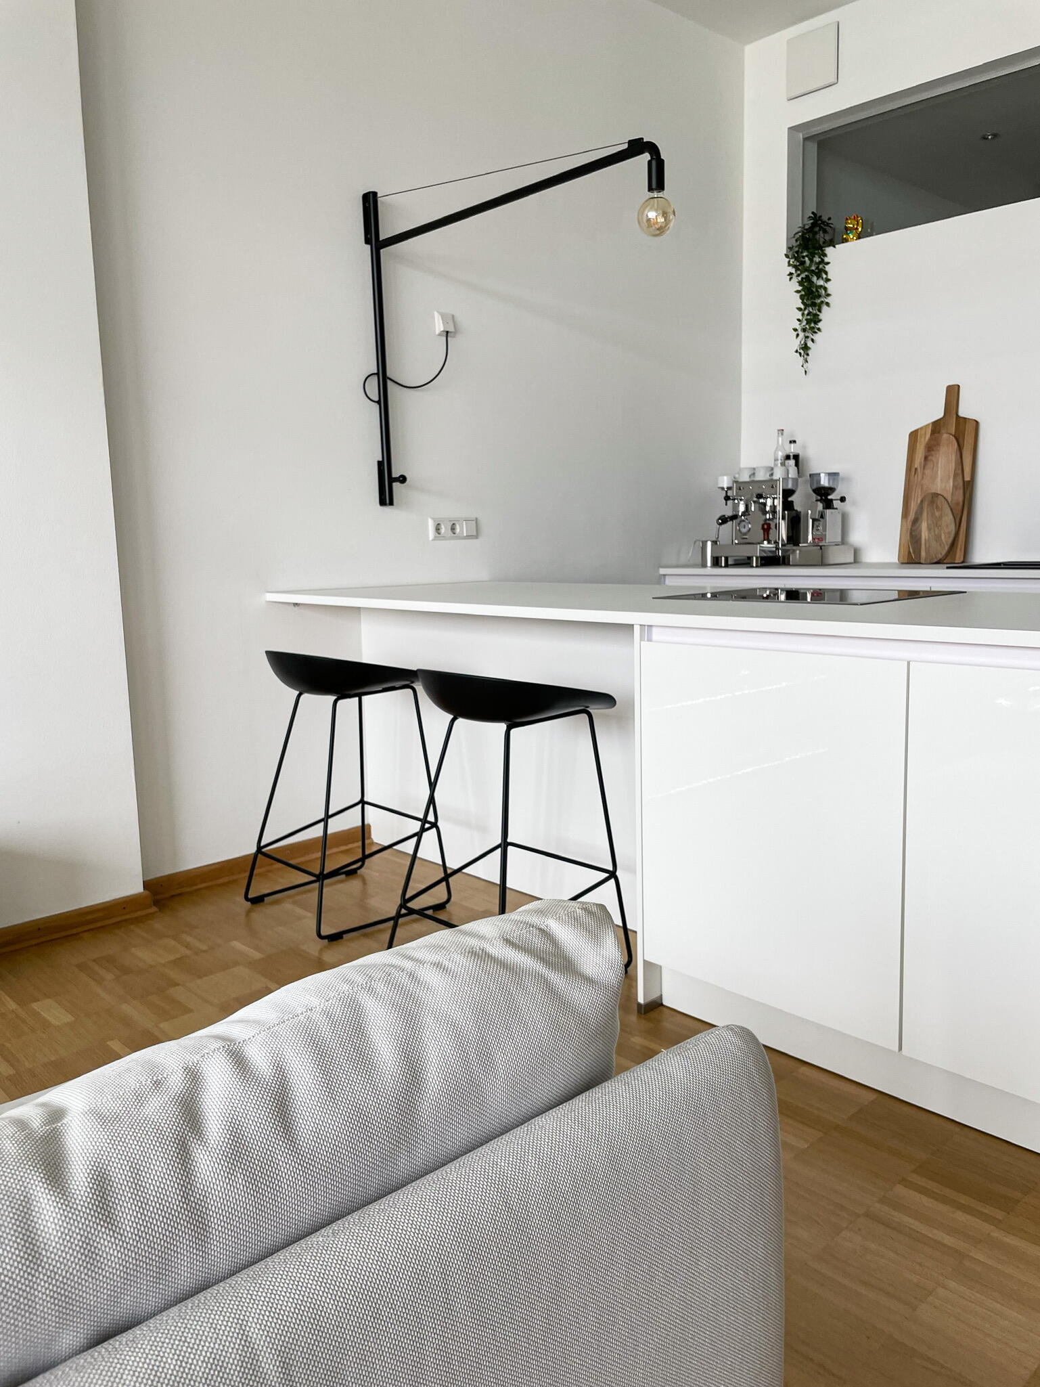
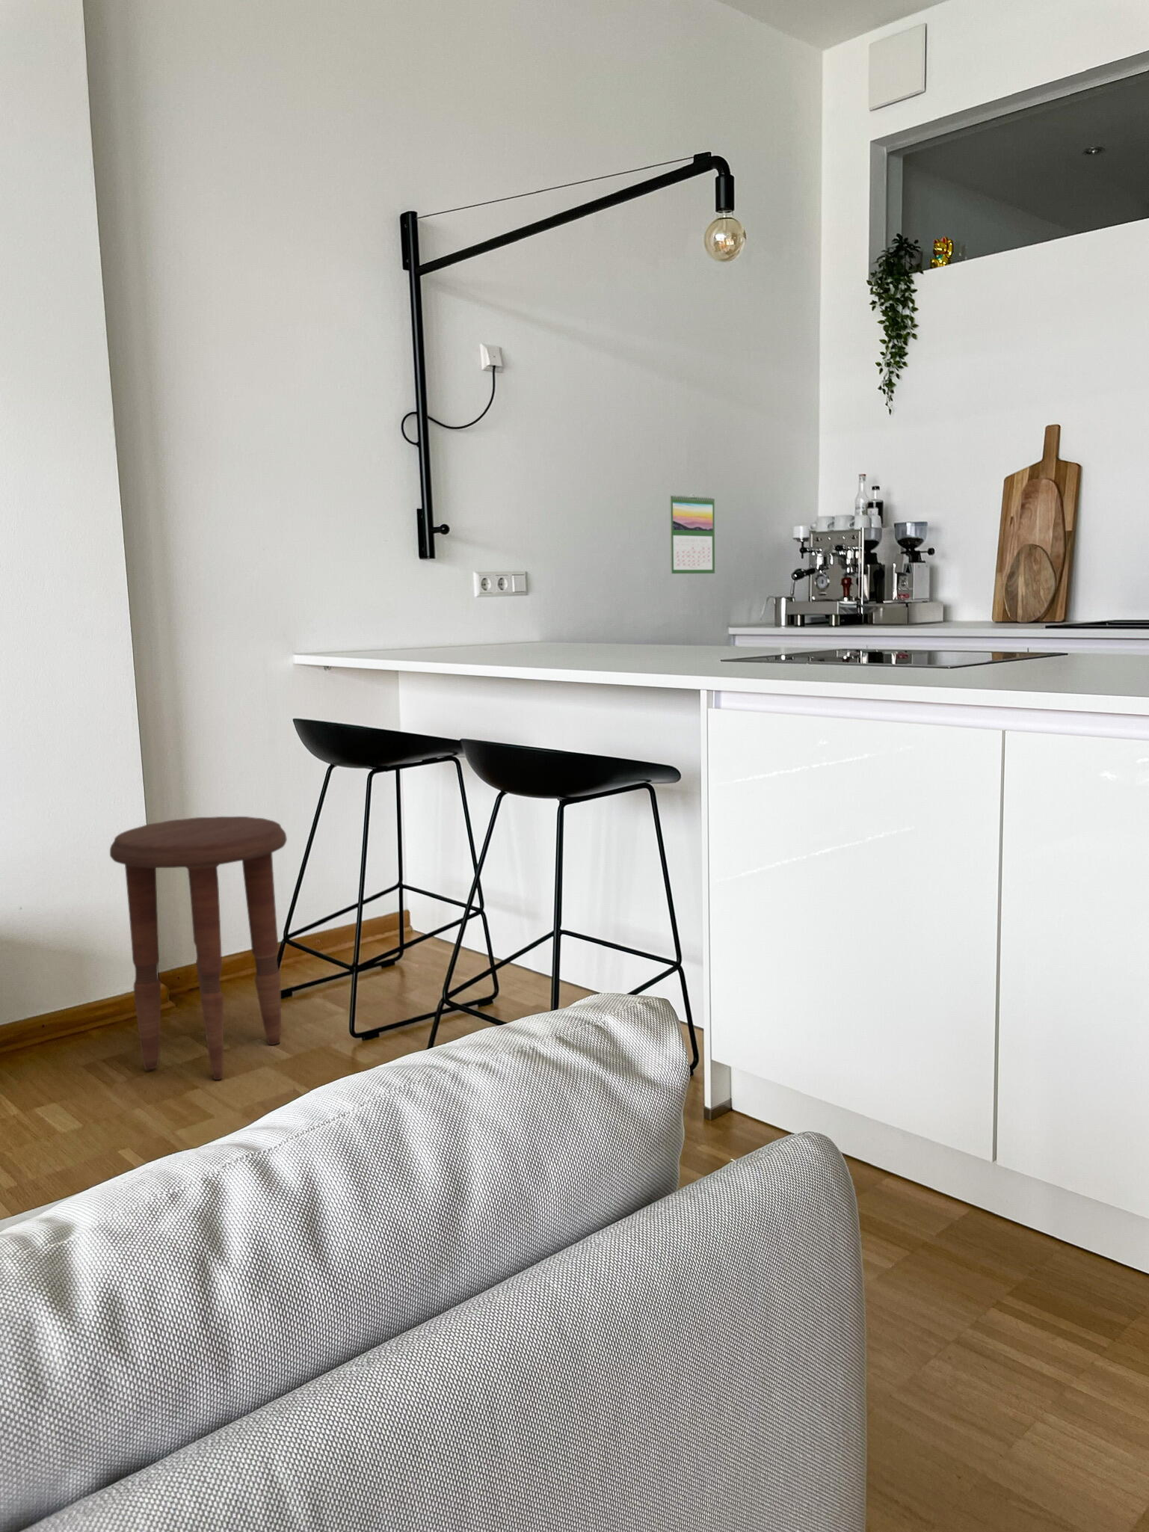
+ calendar [669,493,716,575]
+ side table [109,816,287,1080]
